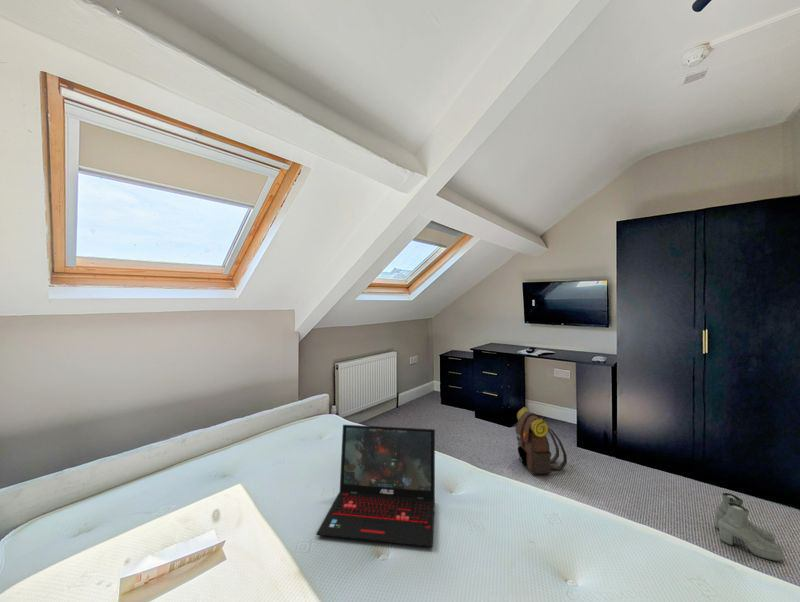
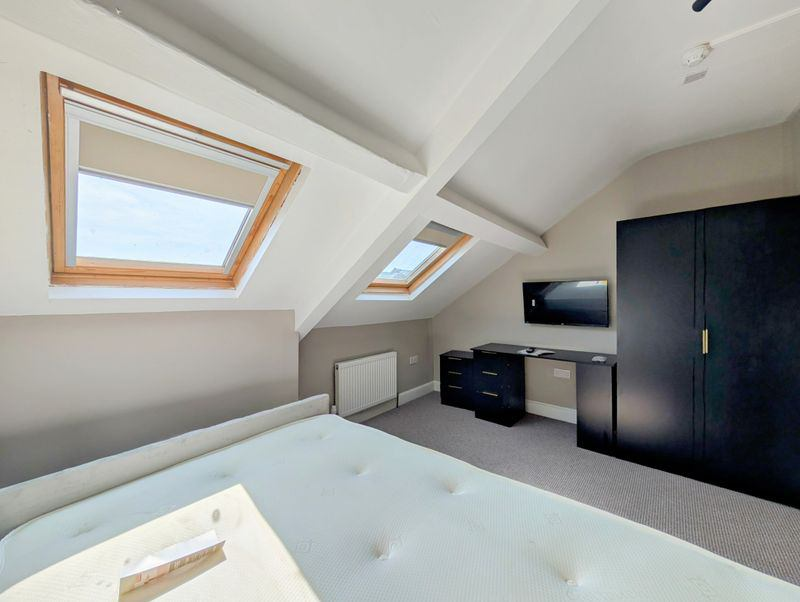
- laptop [315,424,436,548]
- boots [714,492,785,563]
- backpack [515,406,568,475]
